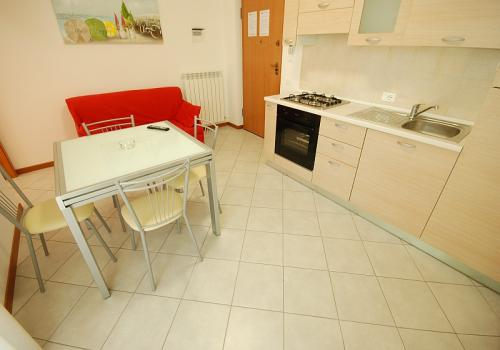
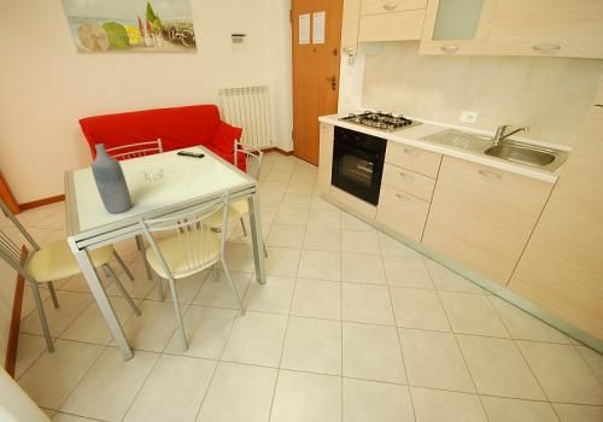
+ bottle [90,142,133,215]
